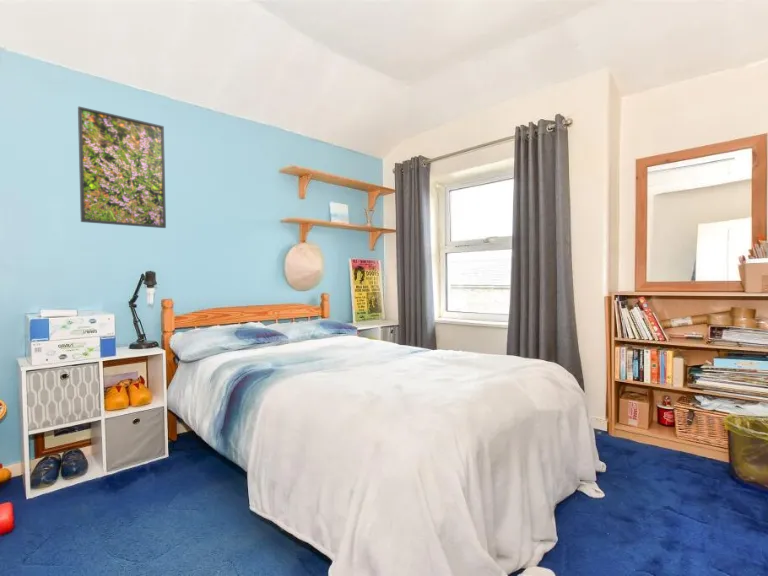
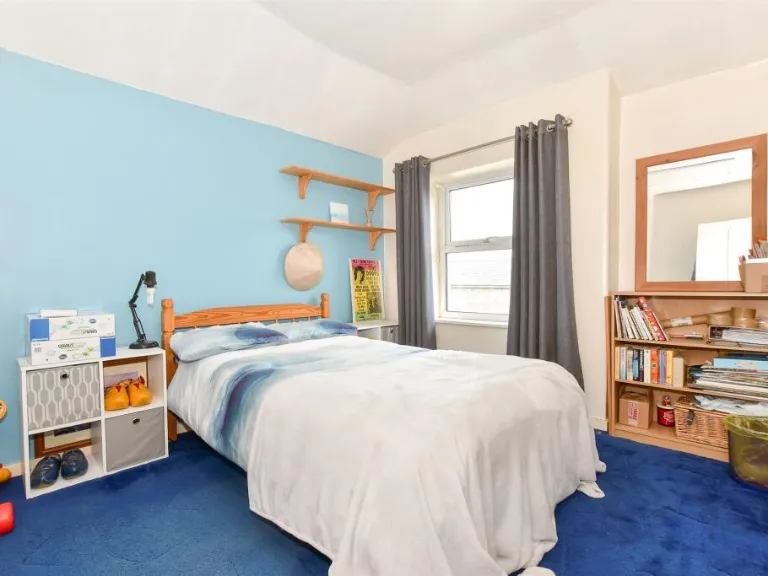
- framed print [77,106,167,229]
